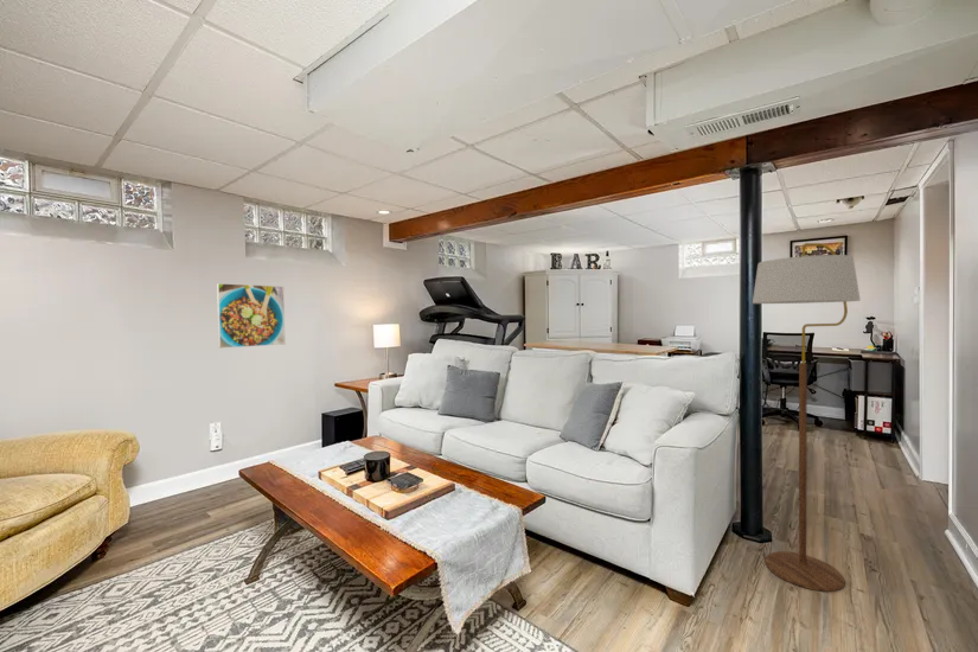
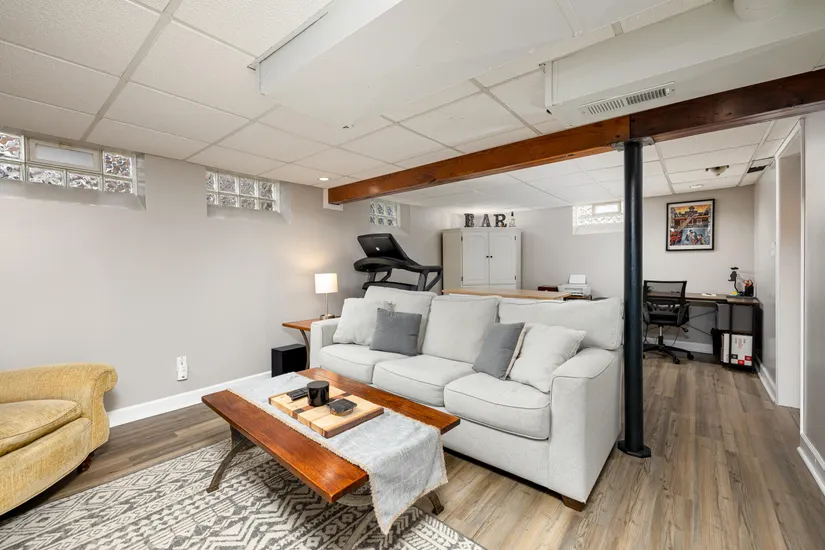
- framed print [216,282,287,350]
- floor lamp [752,242,862,593]
